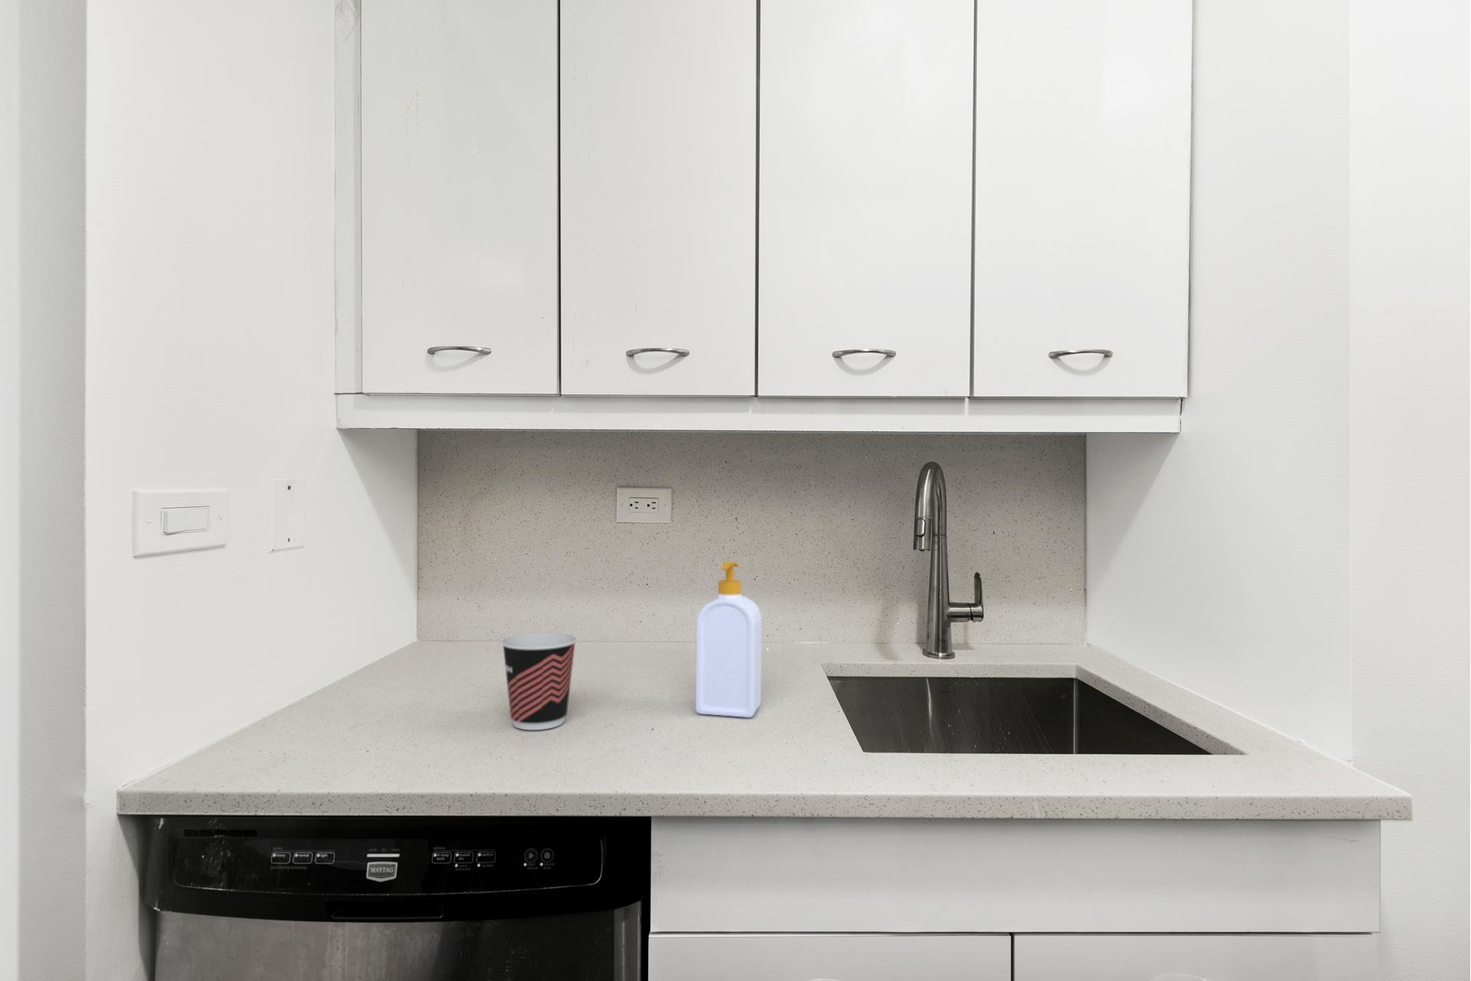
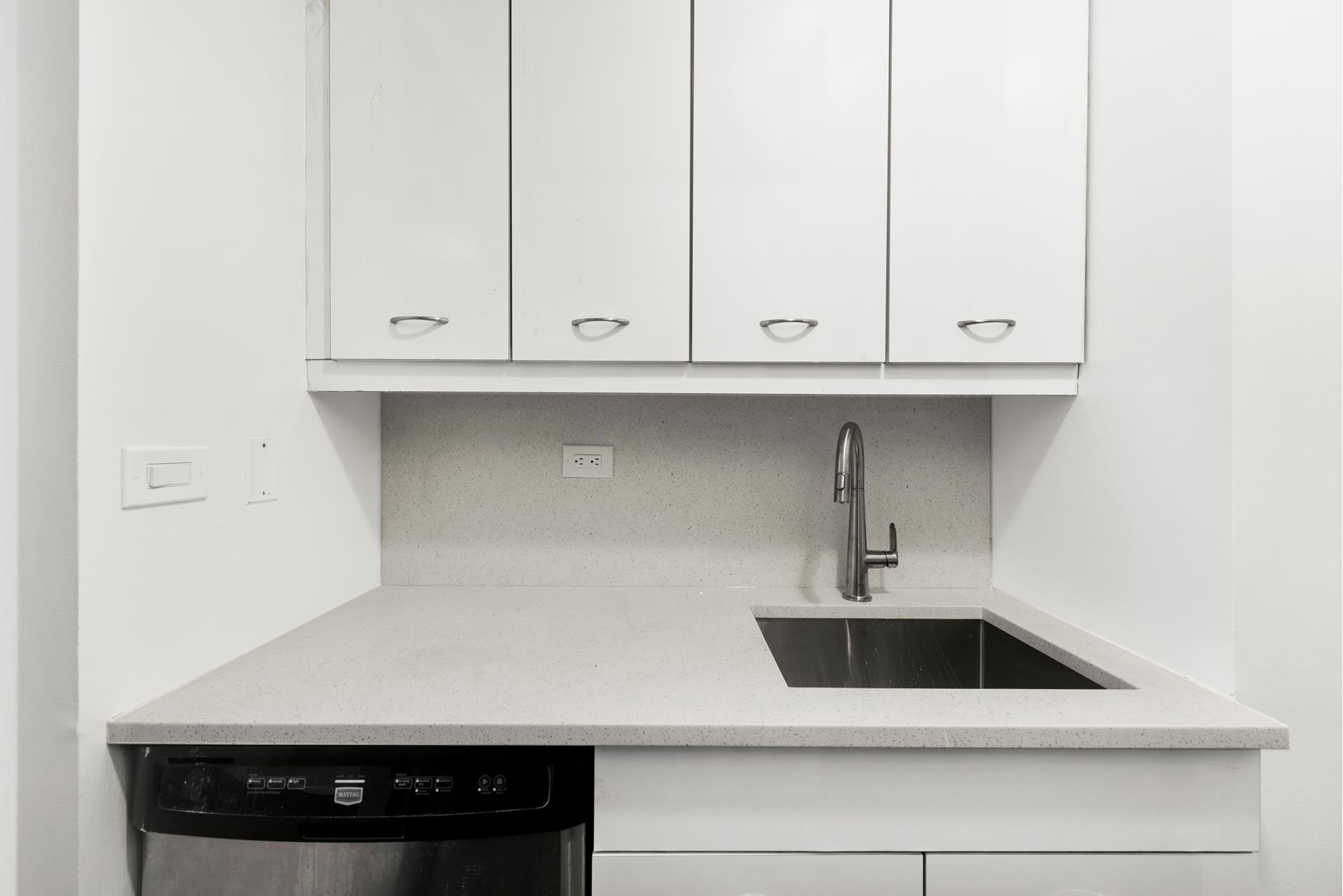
- cup [501,632,577,730]
- soap bottle [694,562,762,718]
